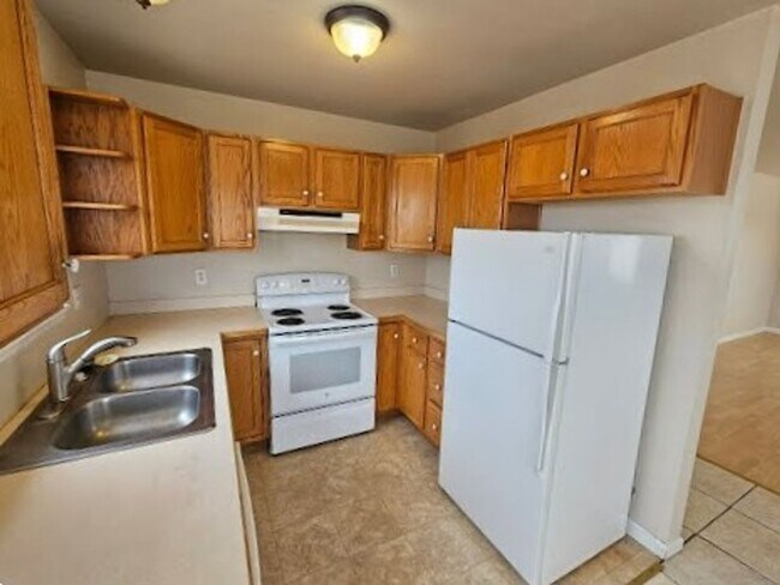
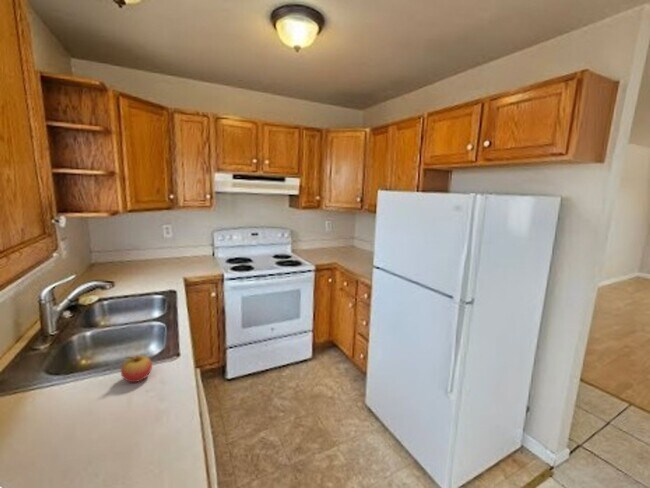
+ fruit [120,354,153,383]
